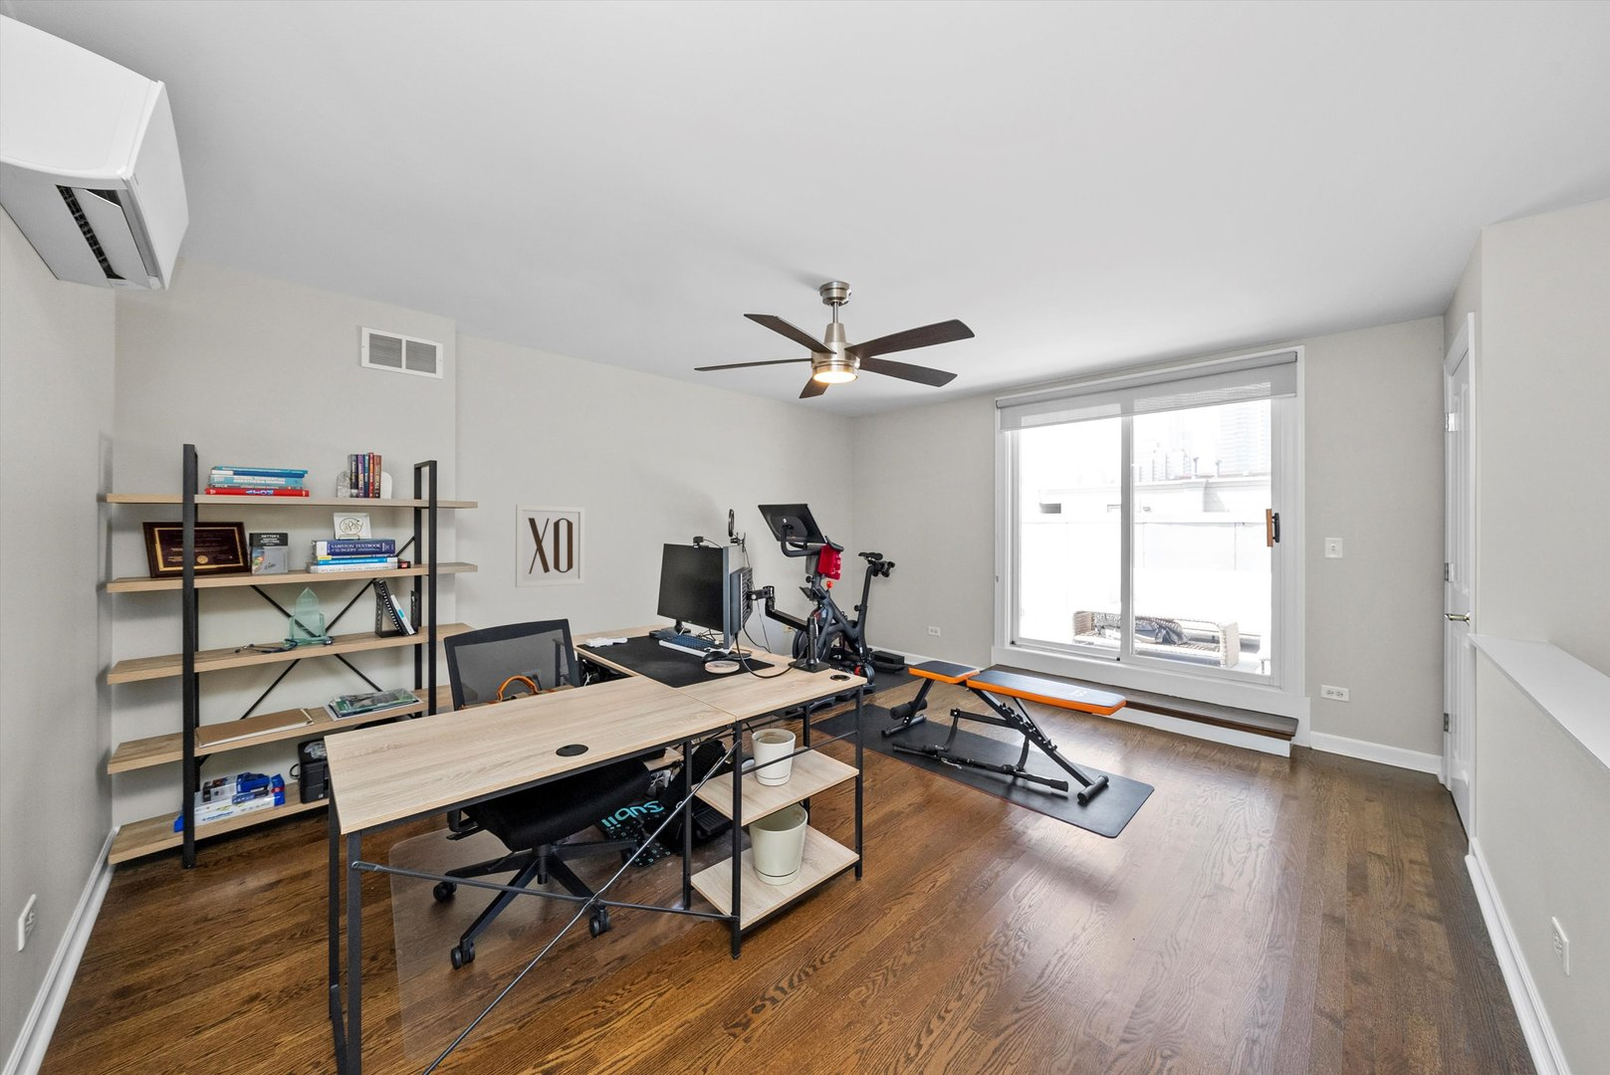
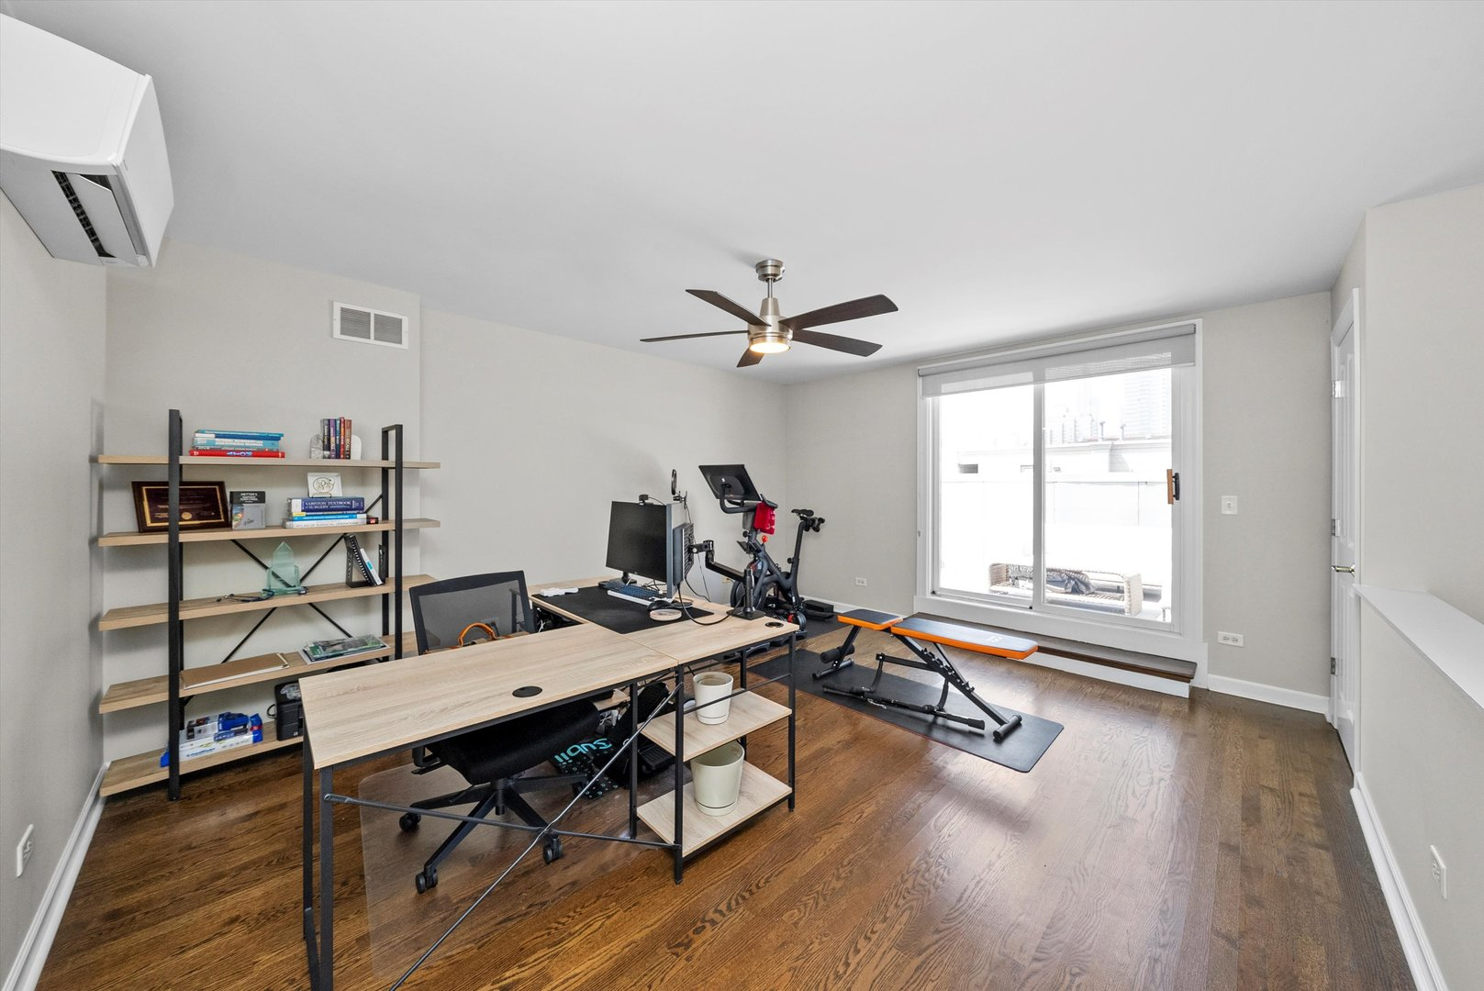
- wall art [515,504,585,588]
